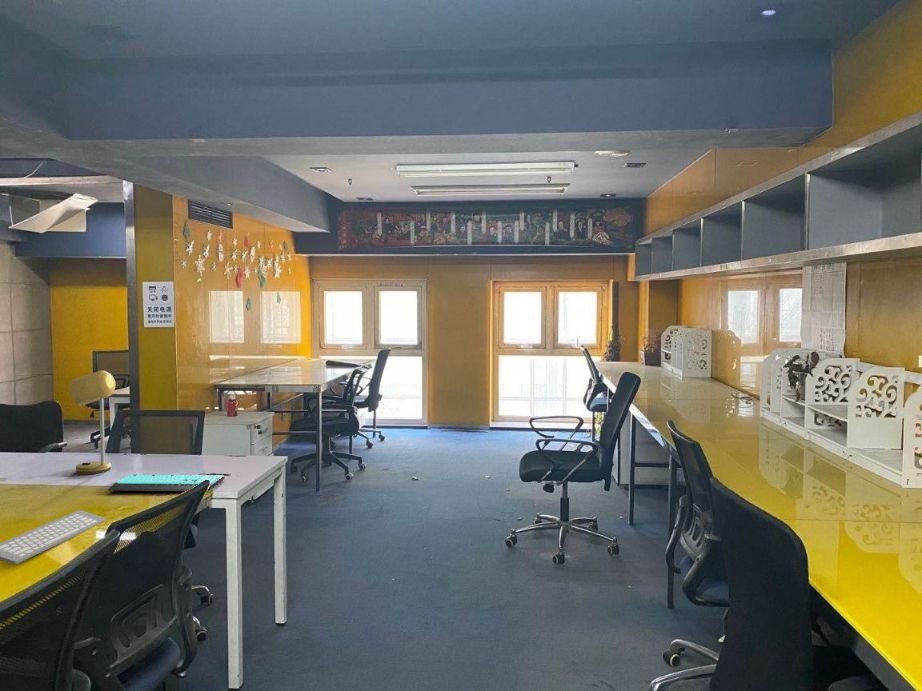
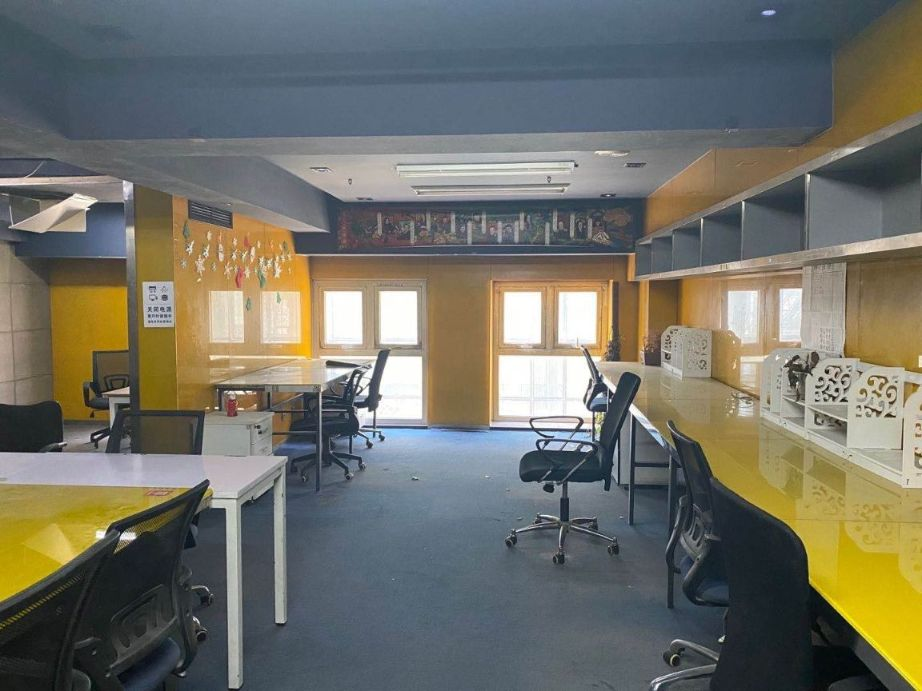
- computer keyboard [107,472,242,492]
- desk lamp [68,369,116,476]
- computer keyboard [0,509,108,565]
